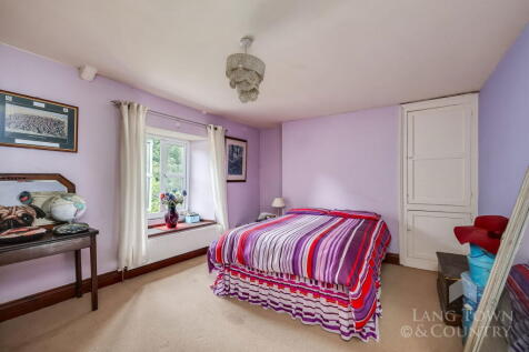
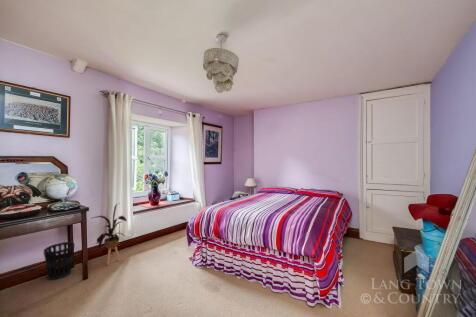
+ wastebasket [43,241,75,281]
+ house plant [92,202,128,266]
